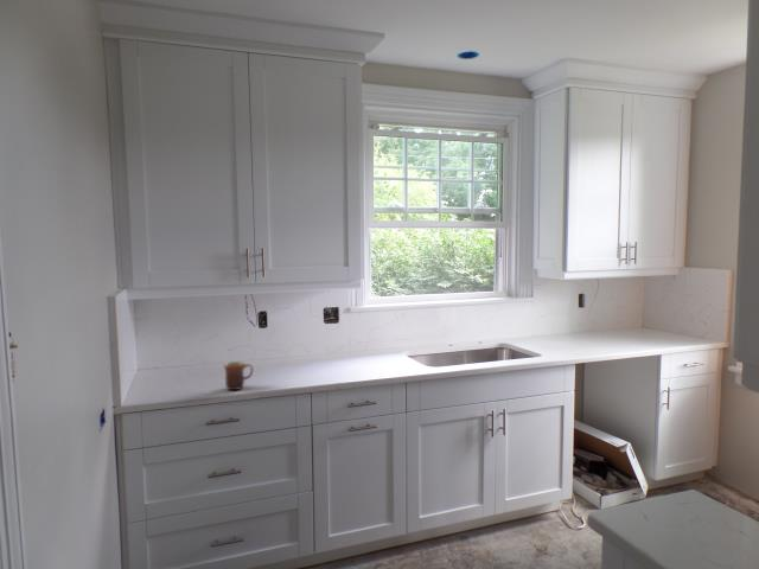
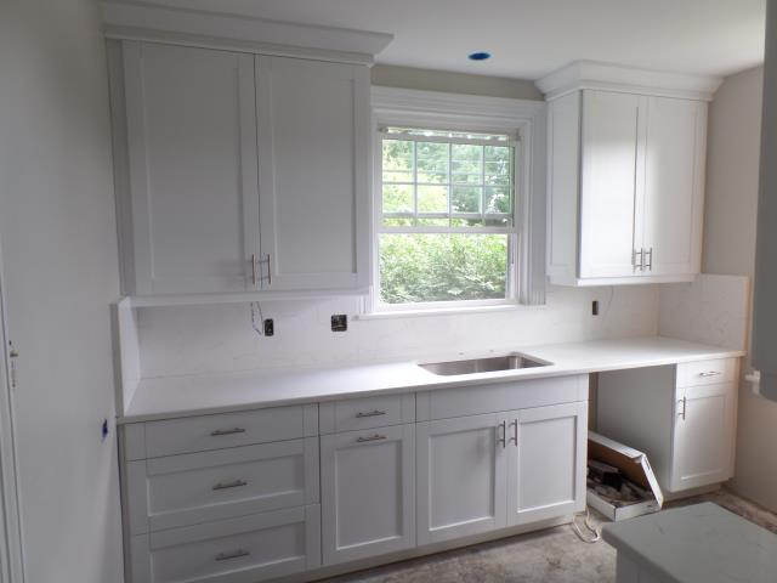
- mug [222,360,254,391]
